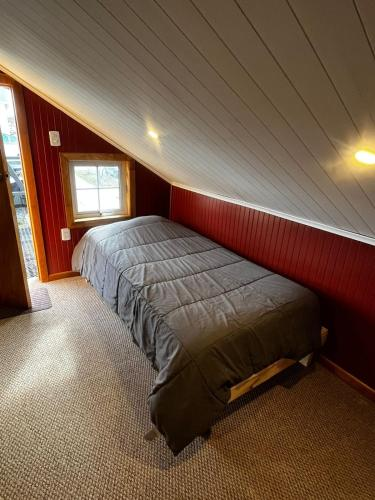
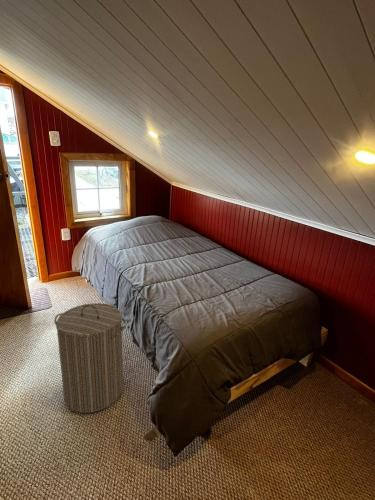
+ laundry hamper [53,302,127,414]
